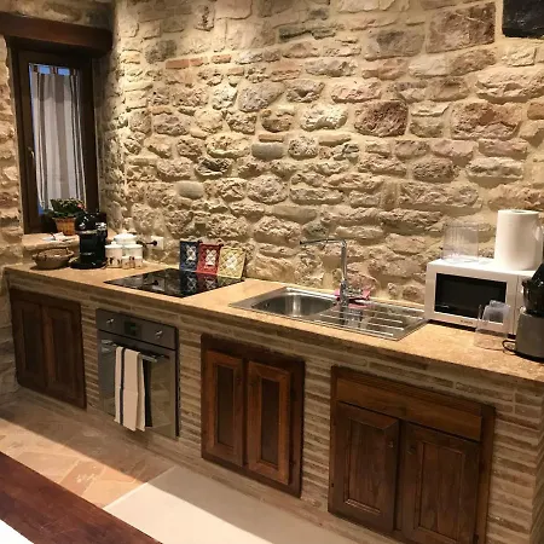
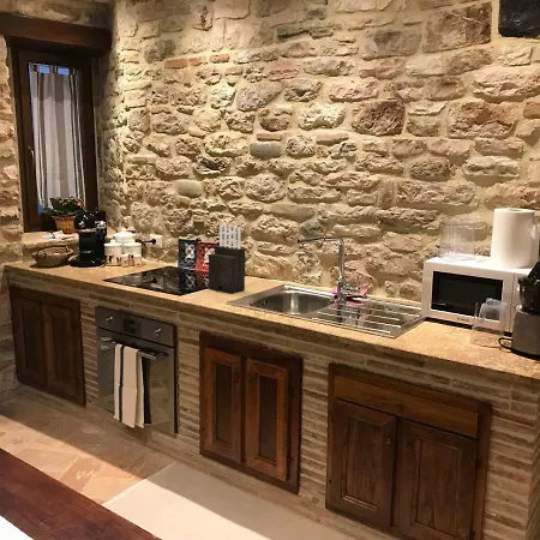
+ knife block [208,224,246,294]
